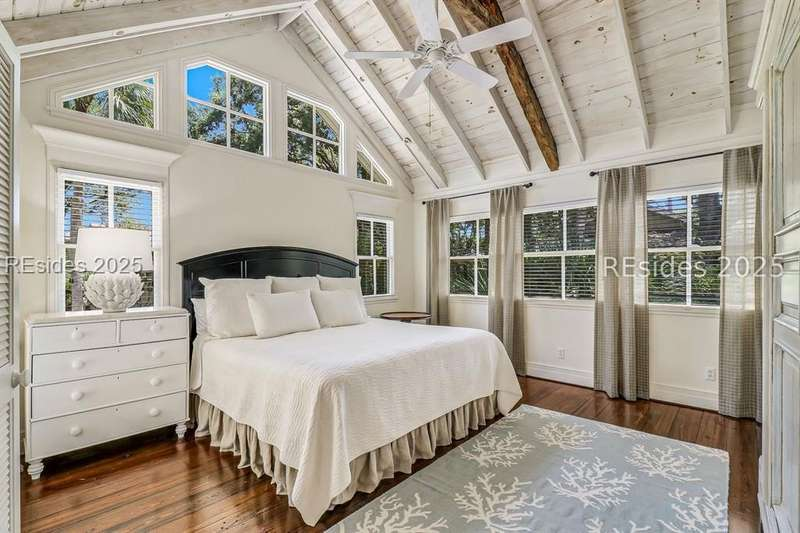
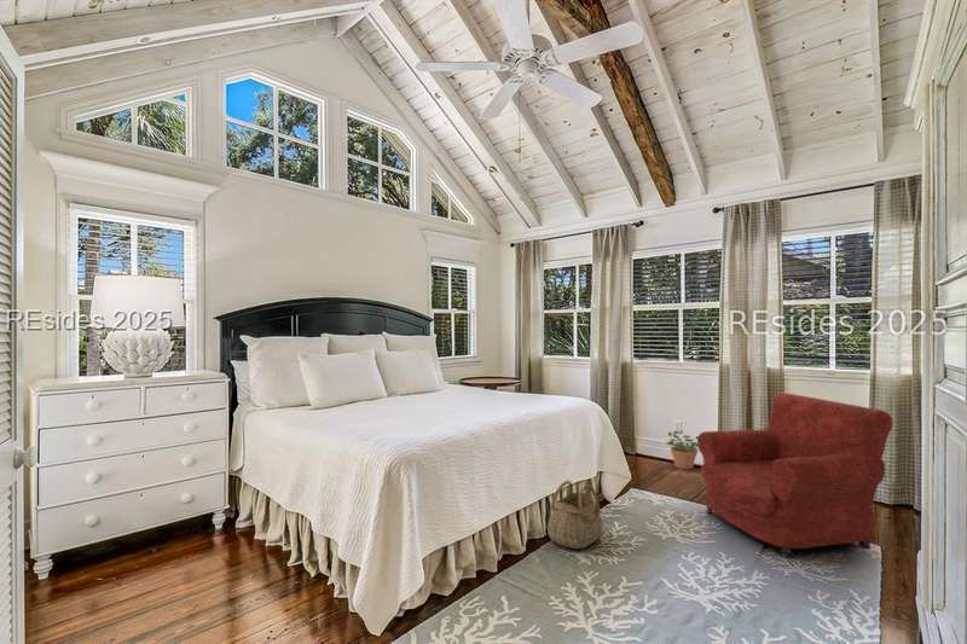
+ potted plant [665,429,699,470]
+ armchair [696,391,894,559]
+ basket [546,480,604,550]
